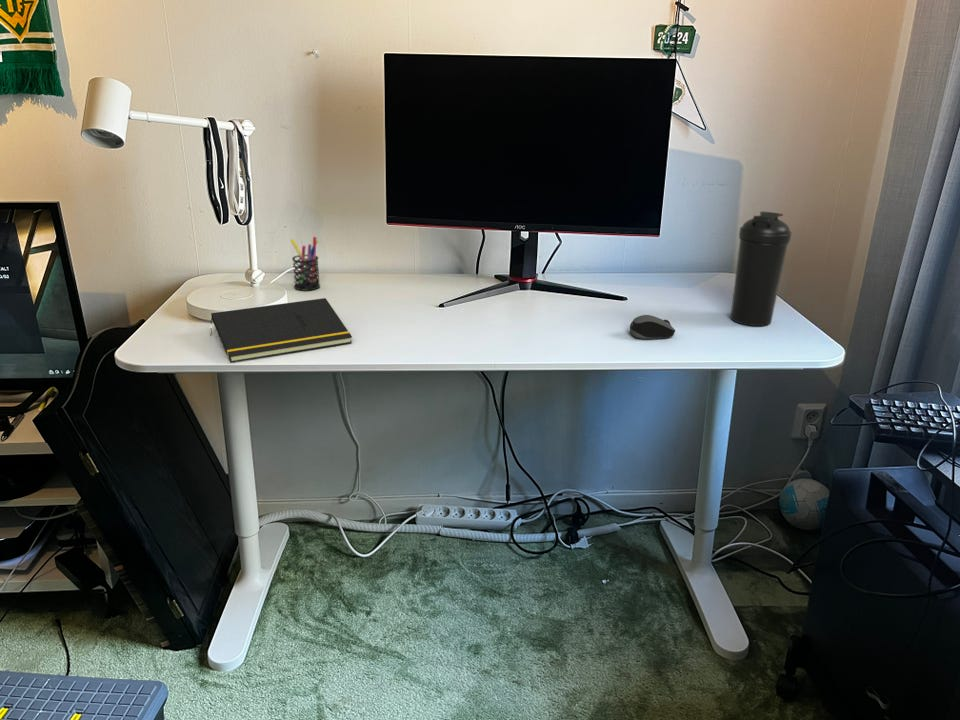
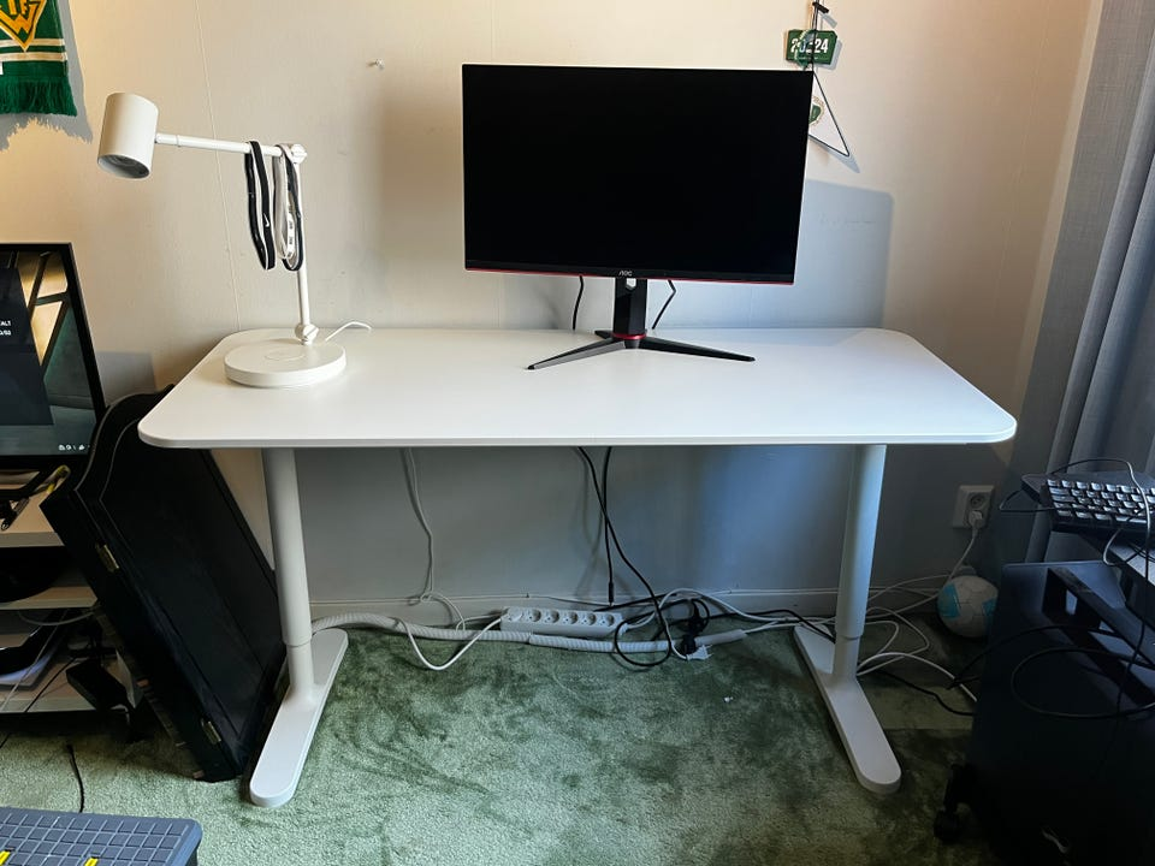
- notepad [209,297,353,363]
- pen holder [289,236,321,292]
- water bottle [730,211,792,327]
- computer mouse [629,314,676,340]
